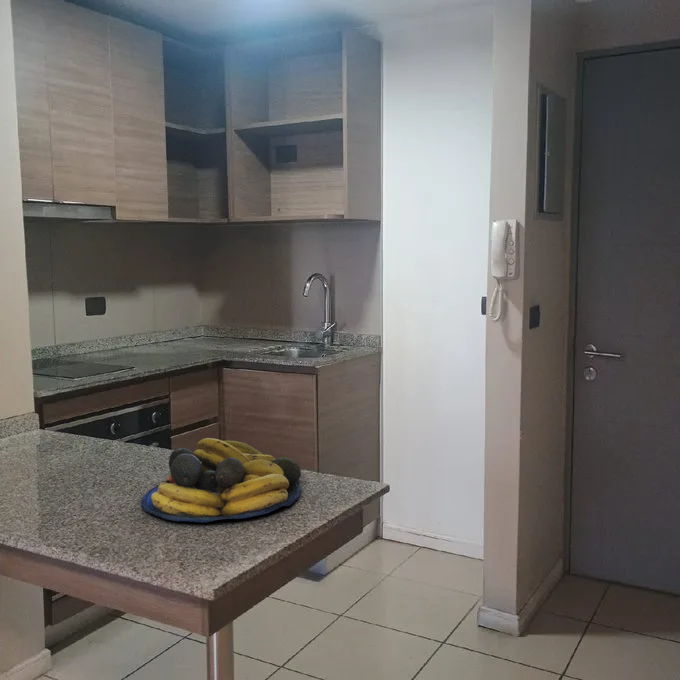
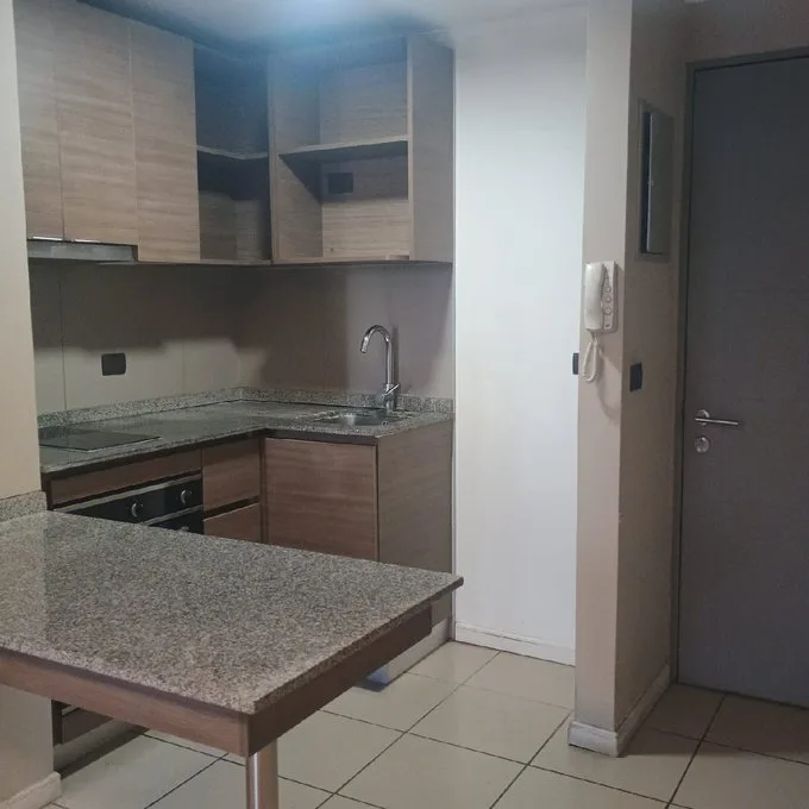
- fruit bowl [140,437,303,523]
